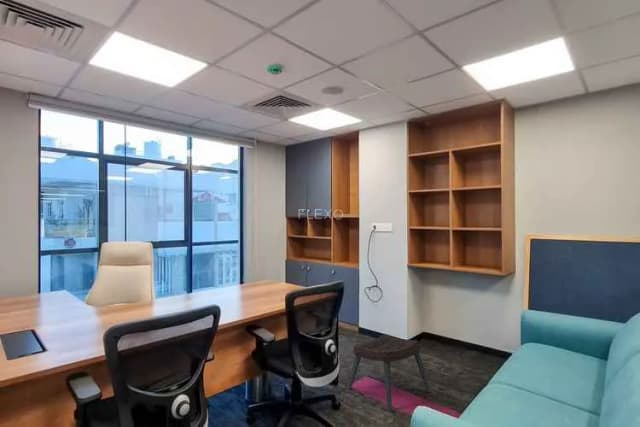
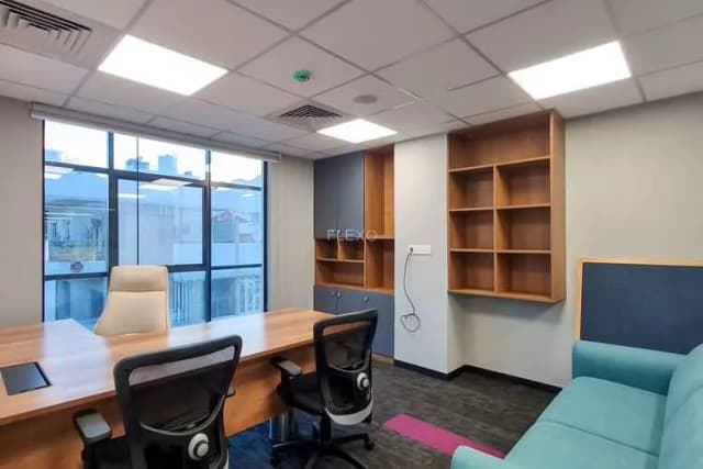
- ottoman [346,334,432,414]
